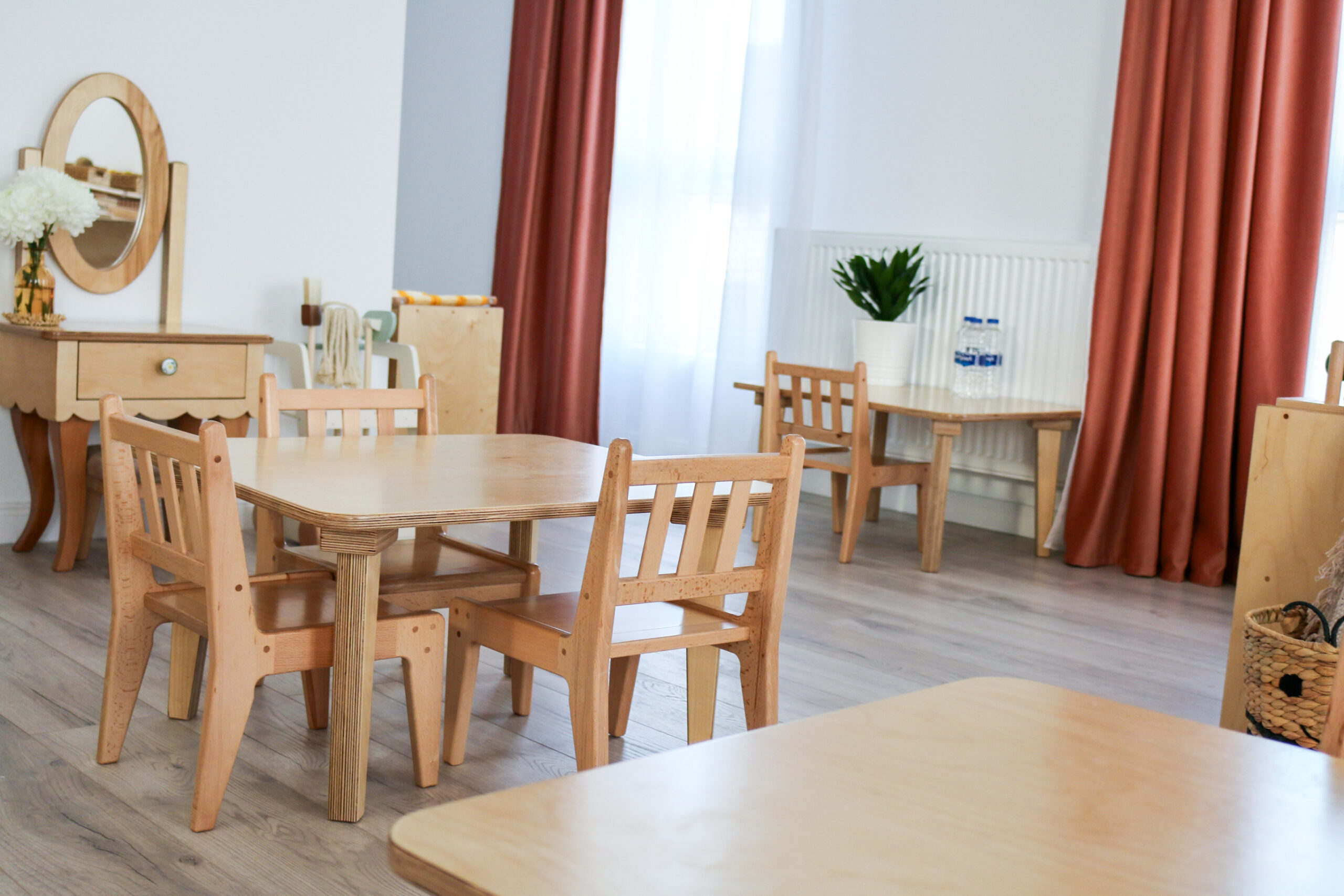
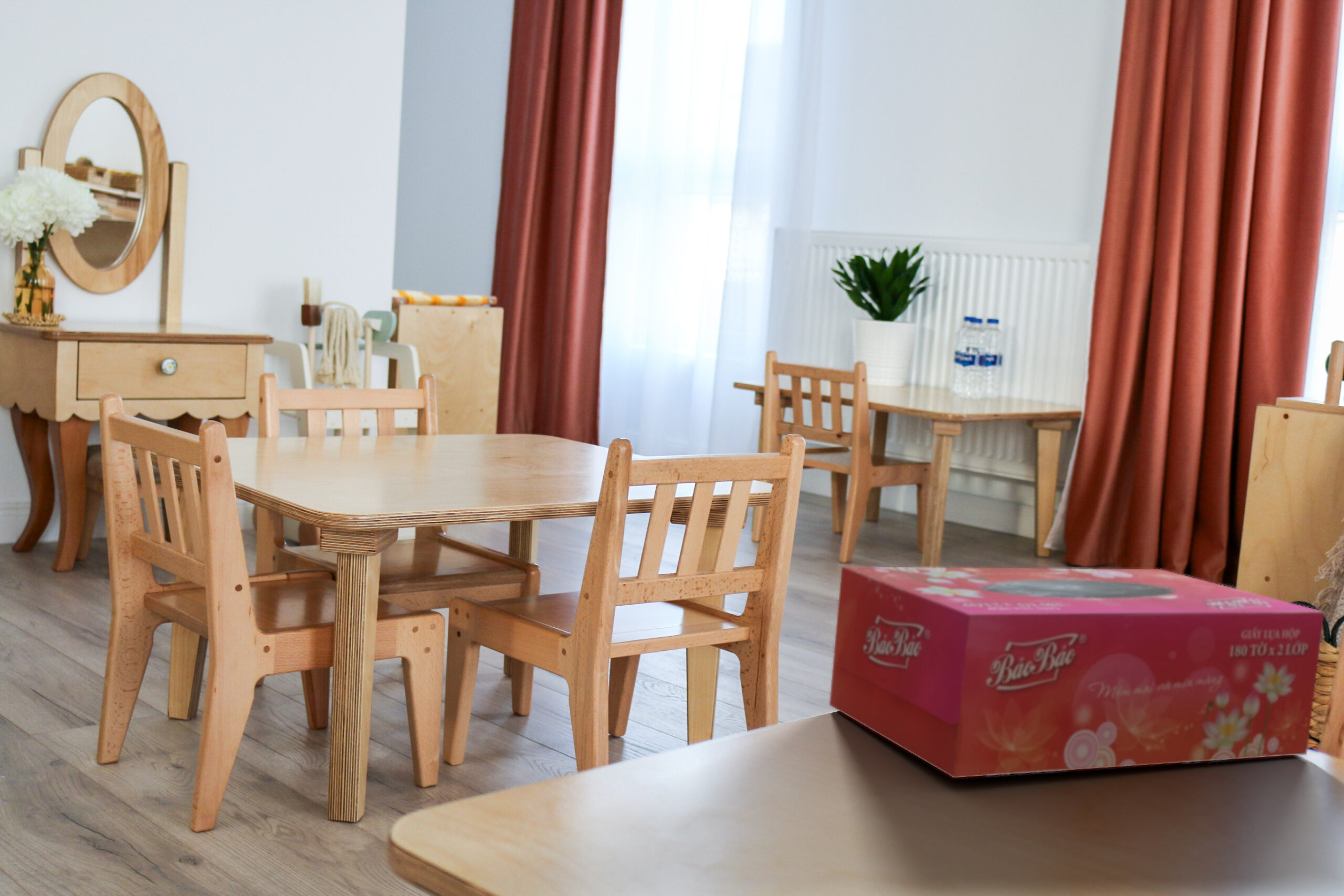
+ tissue box [829,566,1325,778]
